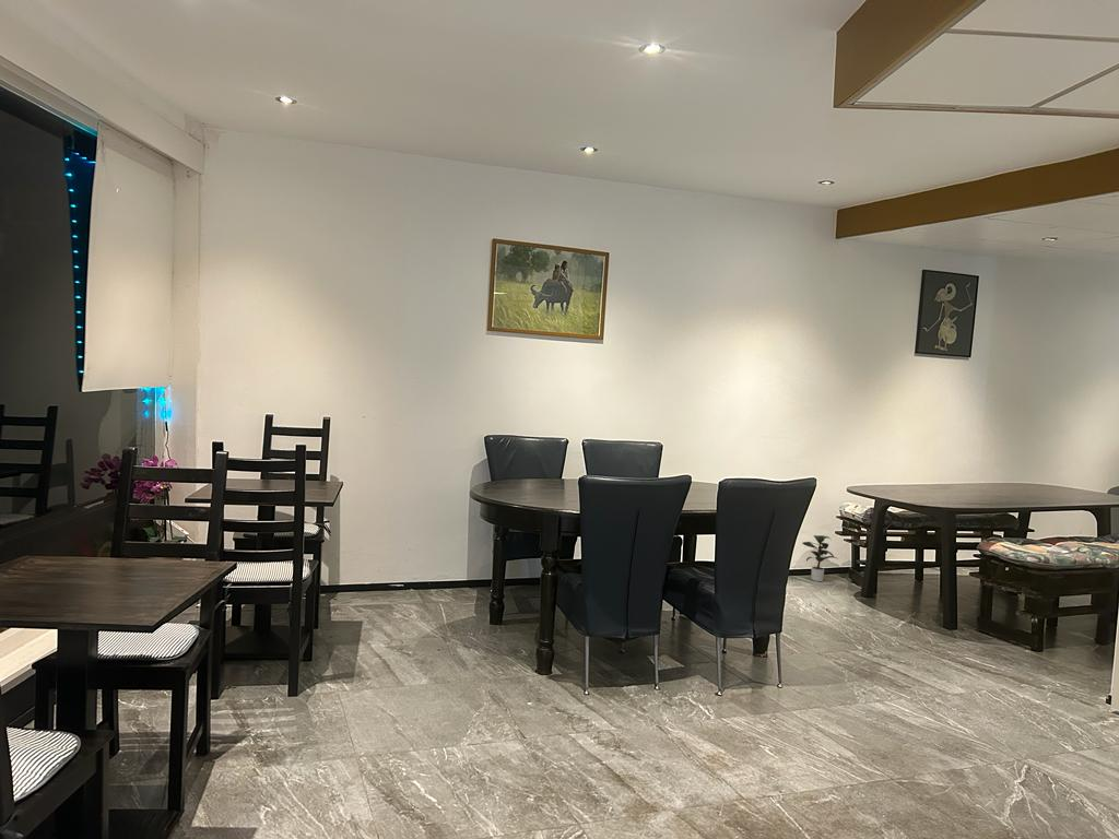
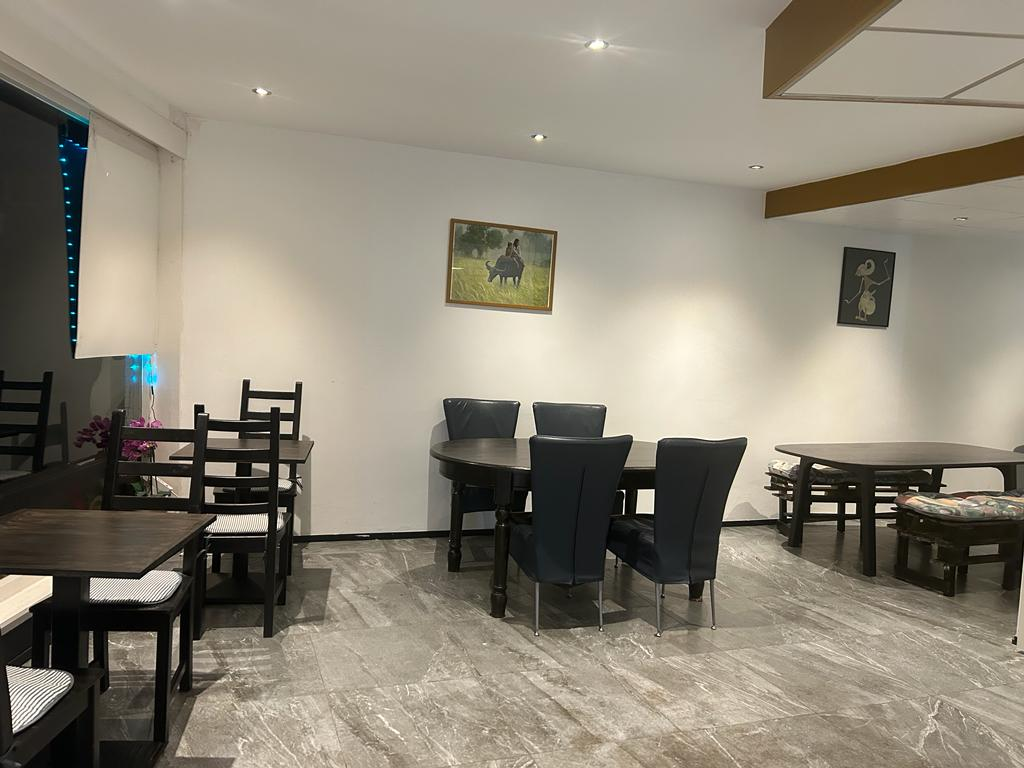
- potted plant [801,534,839,582]
